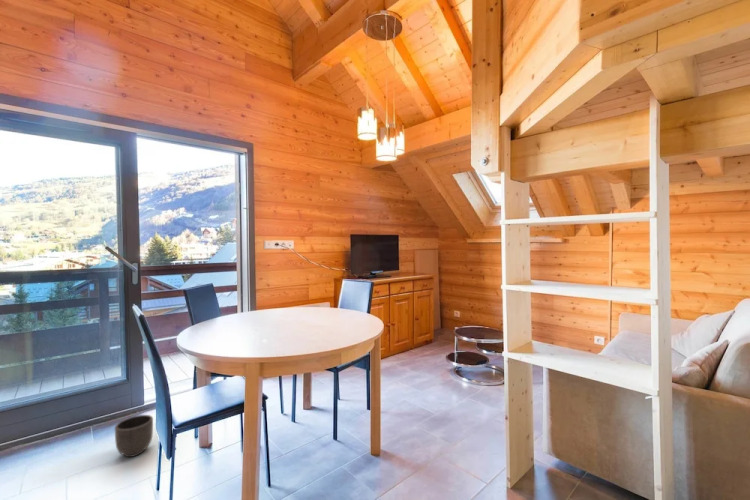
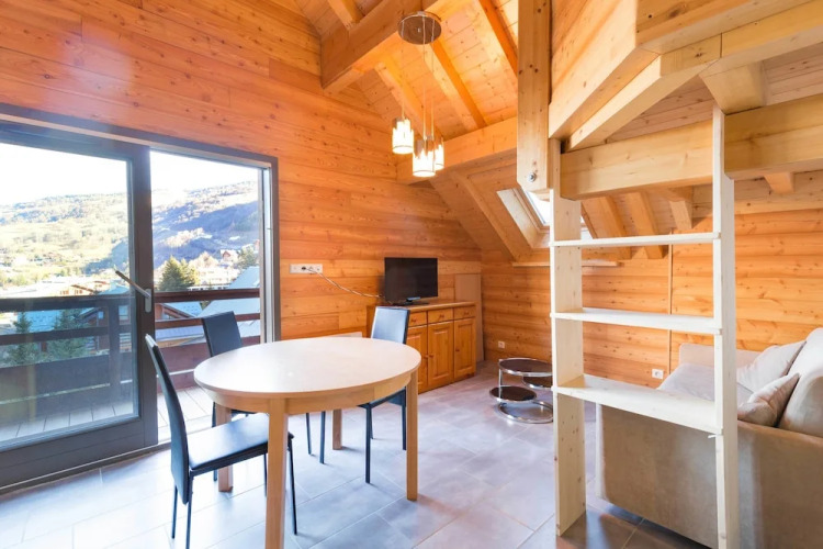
- planter [114,414,154,458]
